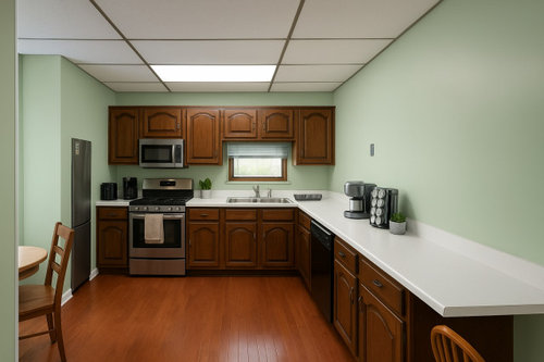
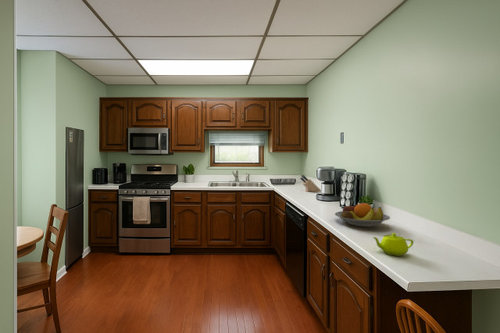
+ knife block [300,174,322,193]
+ teapot [372,232,414,257]
+ fruit bowl [334,202,391,228]
